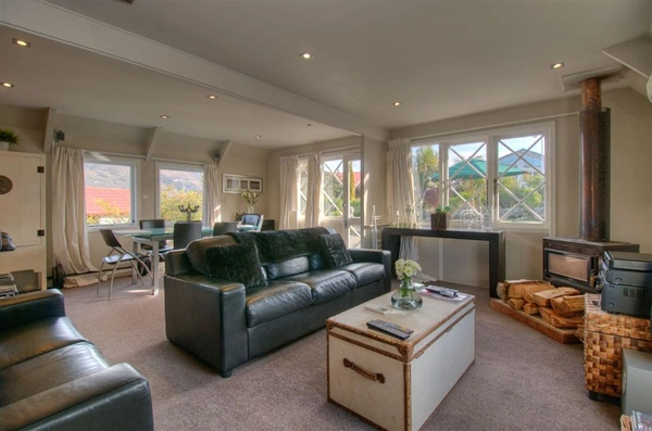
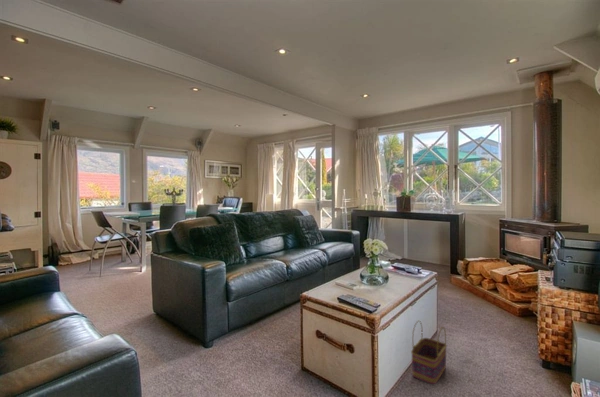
+ basket [410,320,448,385]
